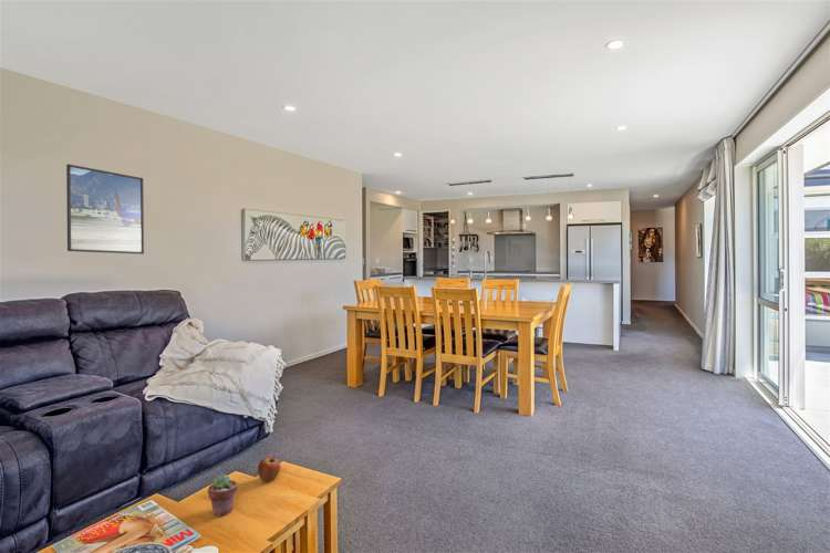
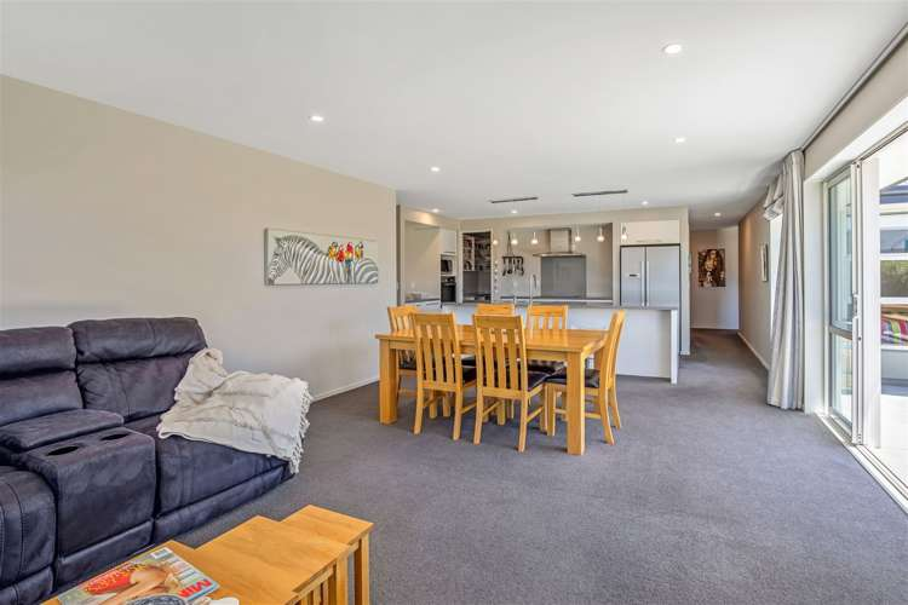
- apple [257,456,281,483]
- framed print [65,164,145,255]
- potted succulent [207,473,239,518]
